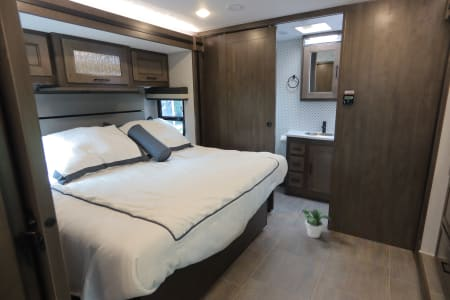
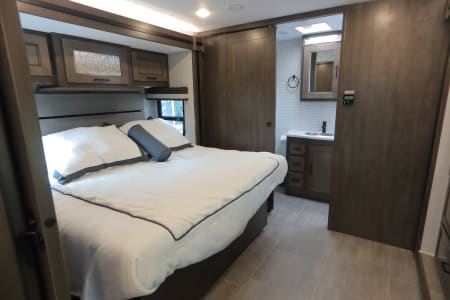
- potted plant [301,209,333,239]
